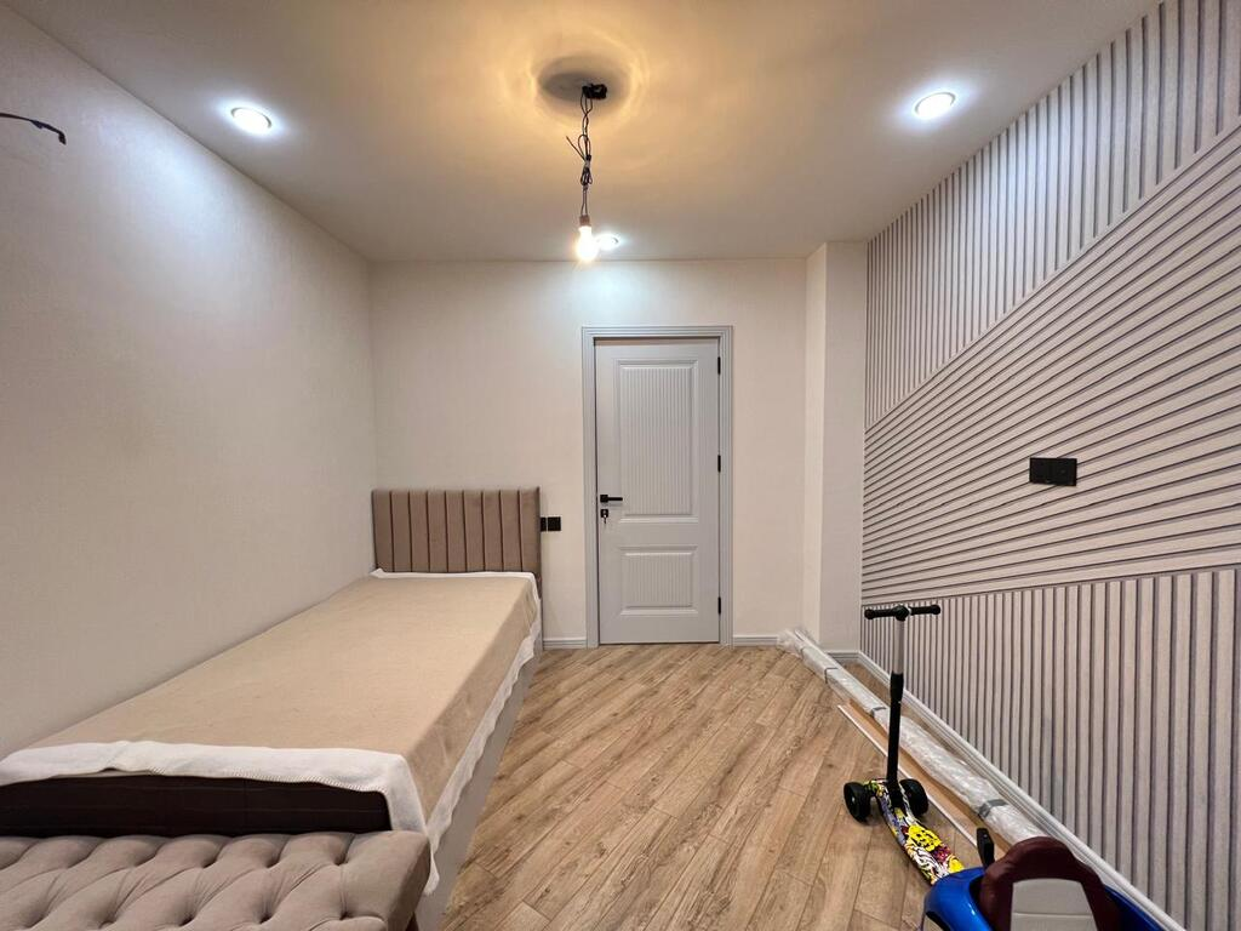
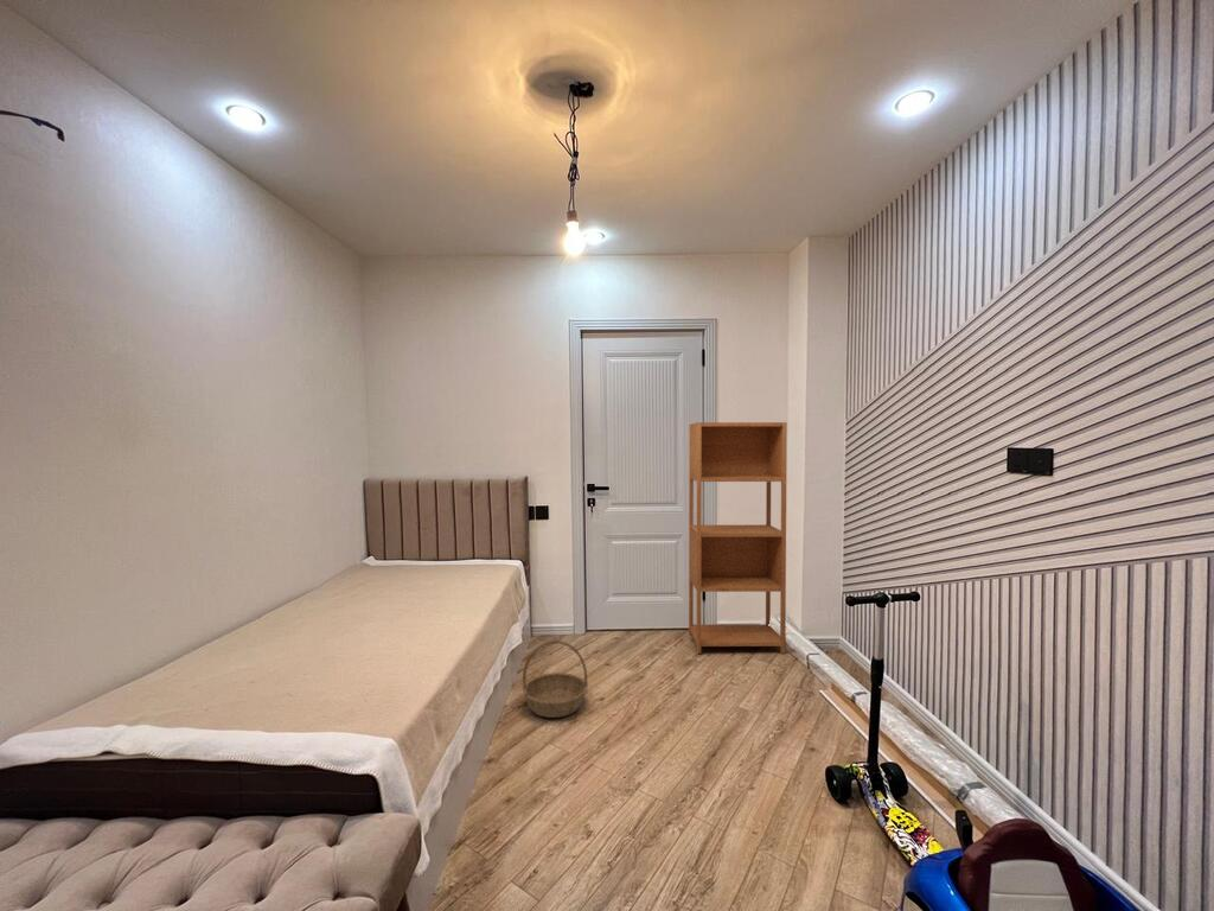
+ basket [522,639,589,719]
+ bookcase [688,421,788,655]
